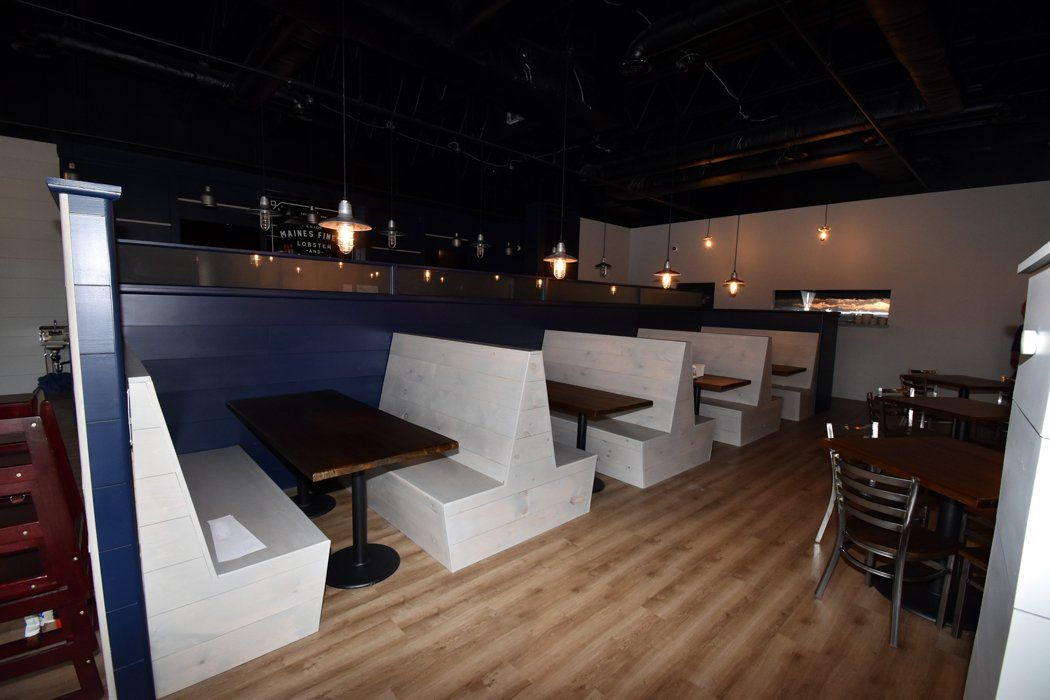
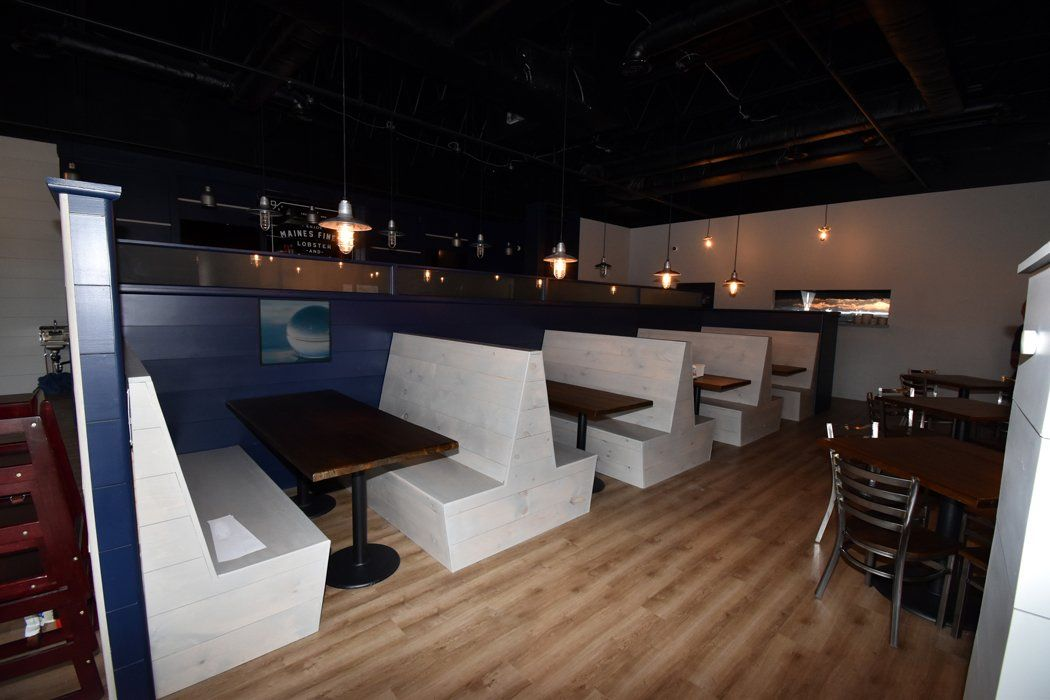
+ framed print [256,296,333,367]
